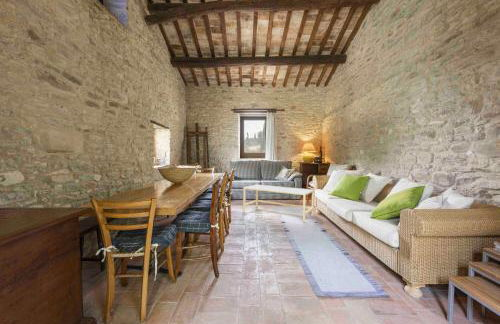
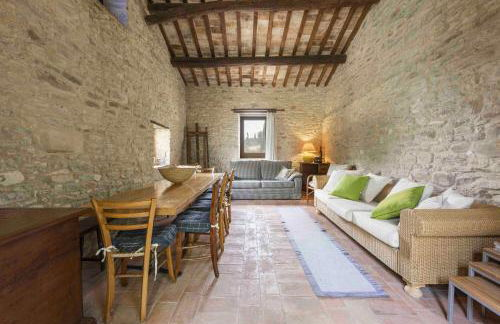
- coffee table [242,184,315,223]
